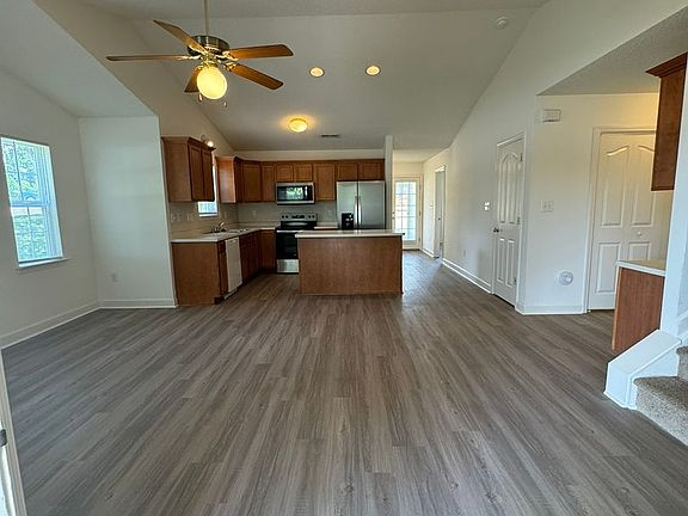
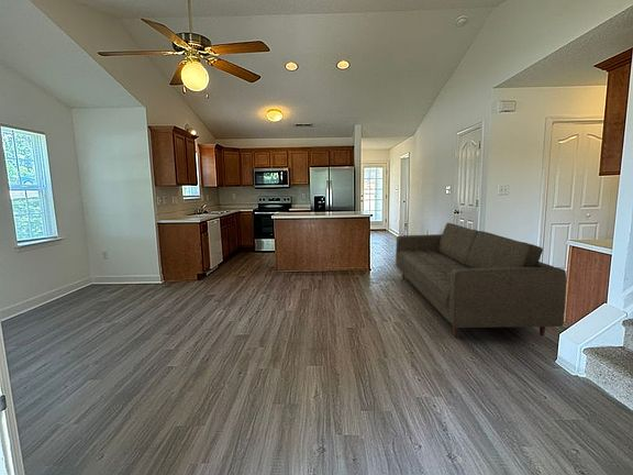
+ sofa [395,222,567,338]
